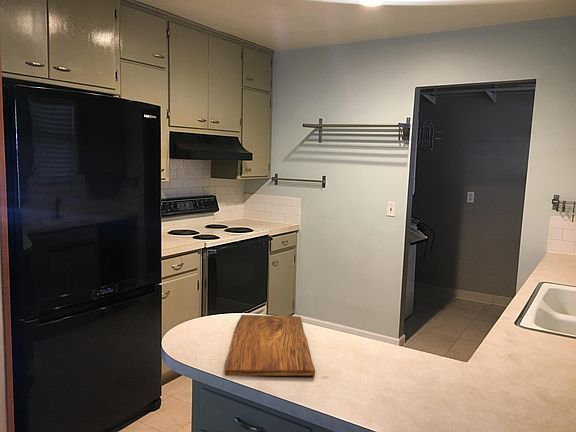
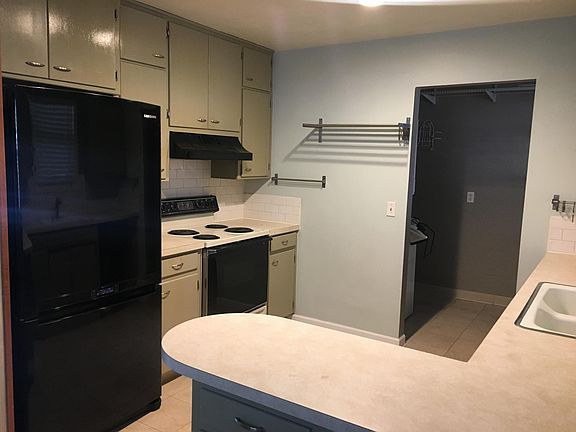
- cutting board [224,314,316,376]
